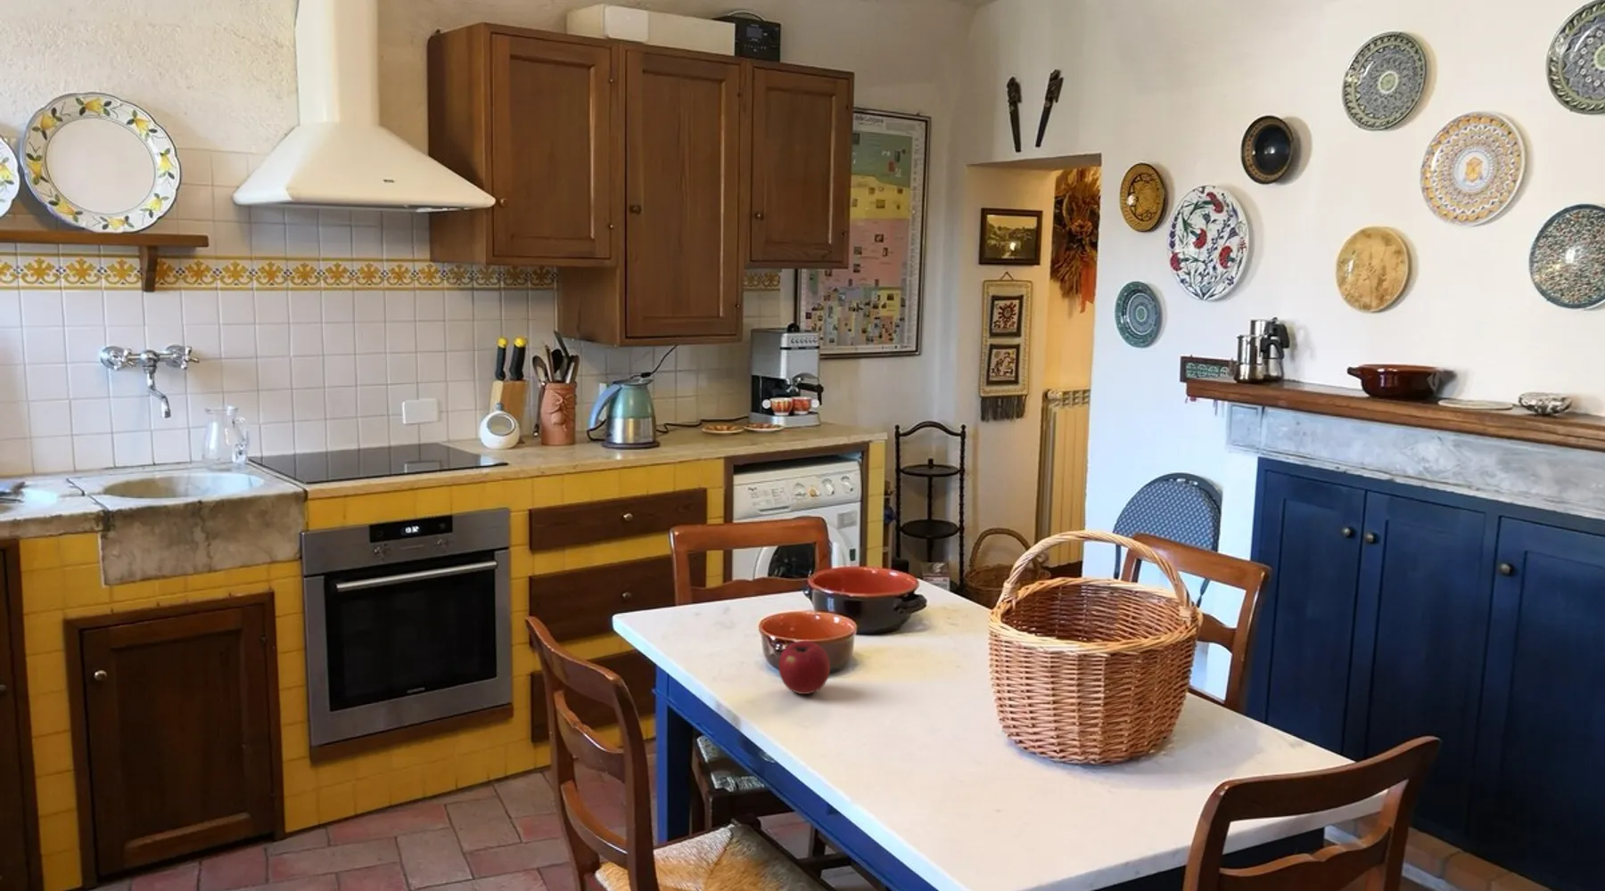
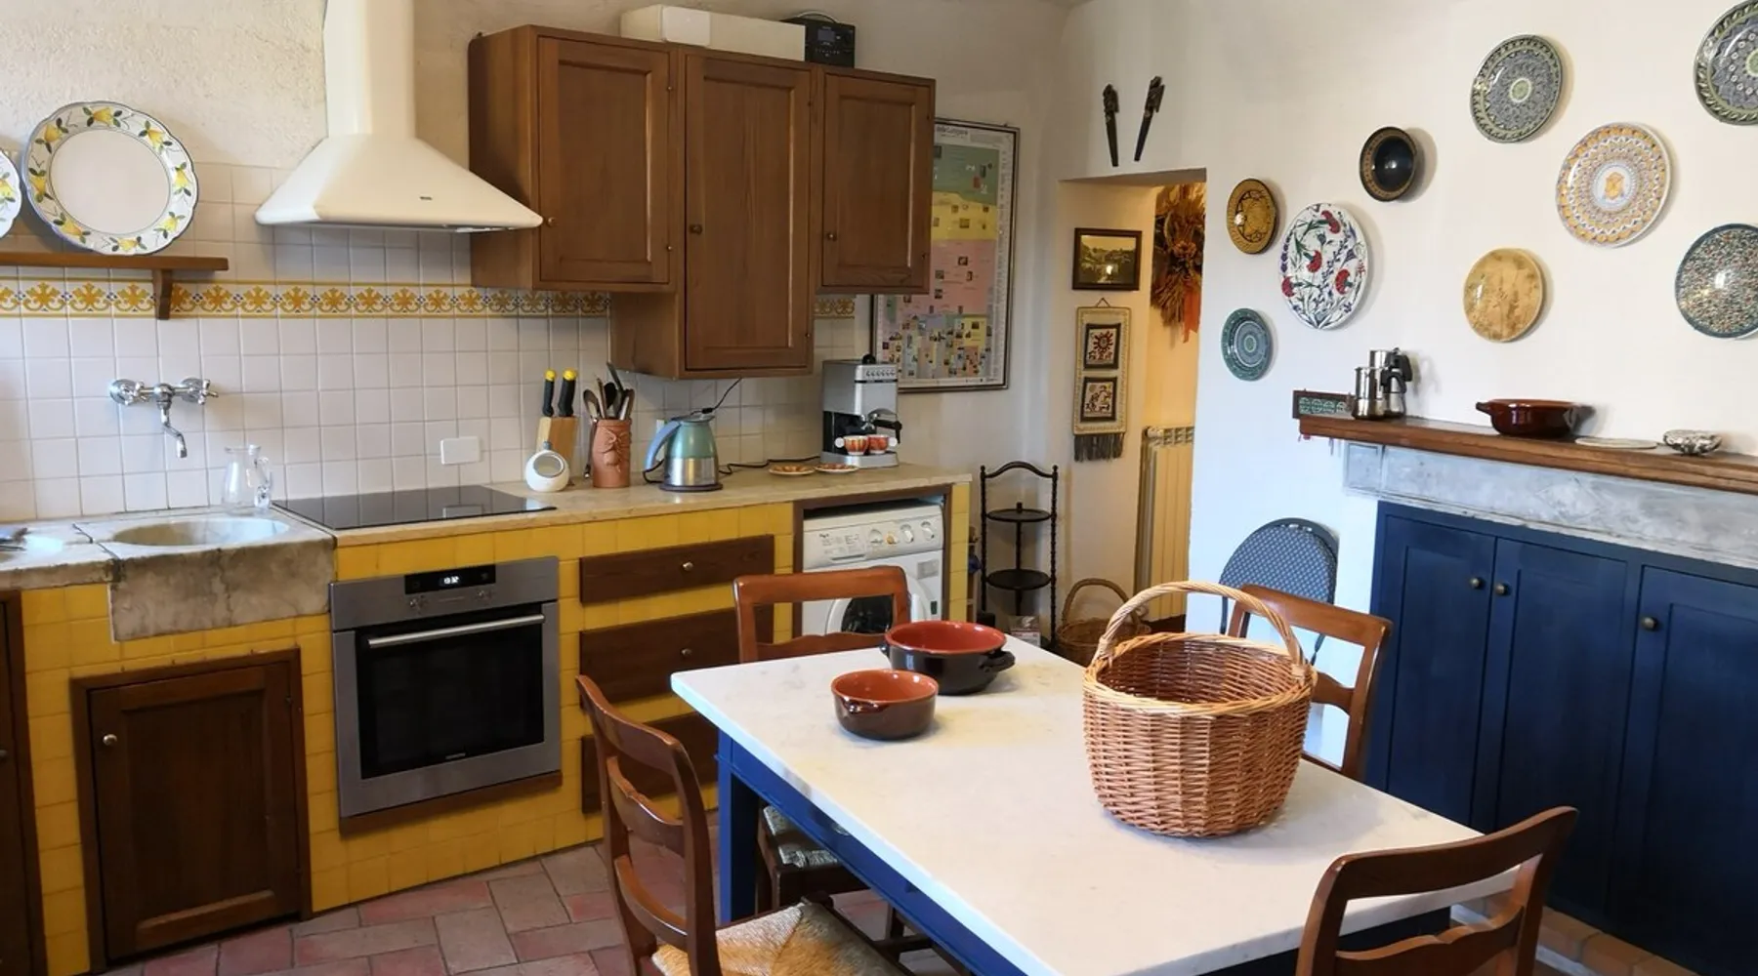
- apple [777,640,831,695]
